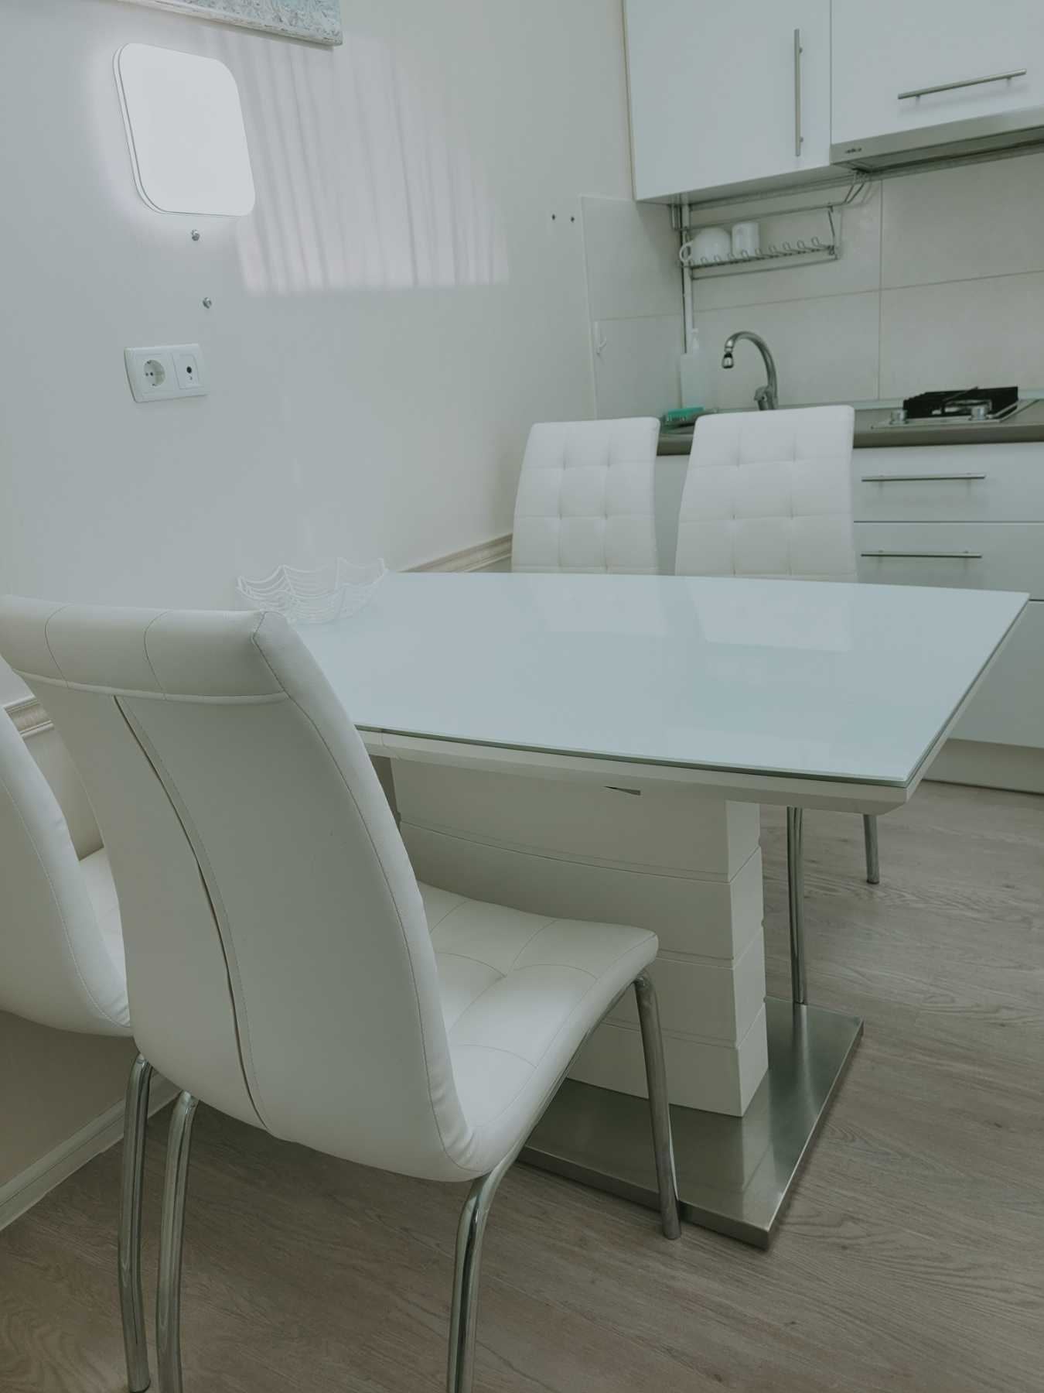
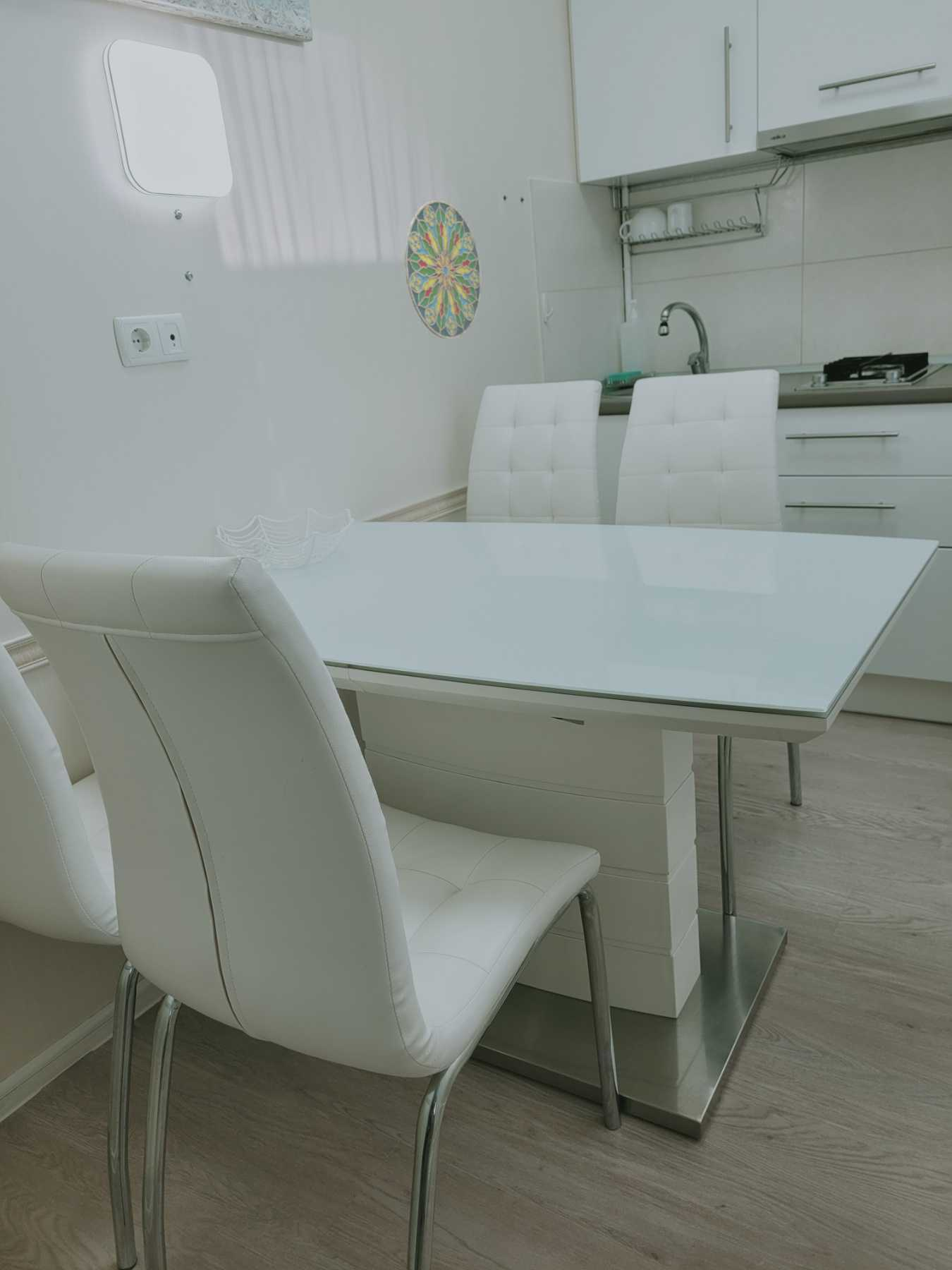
+ decorative plate [403,200,482,339]
